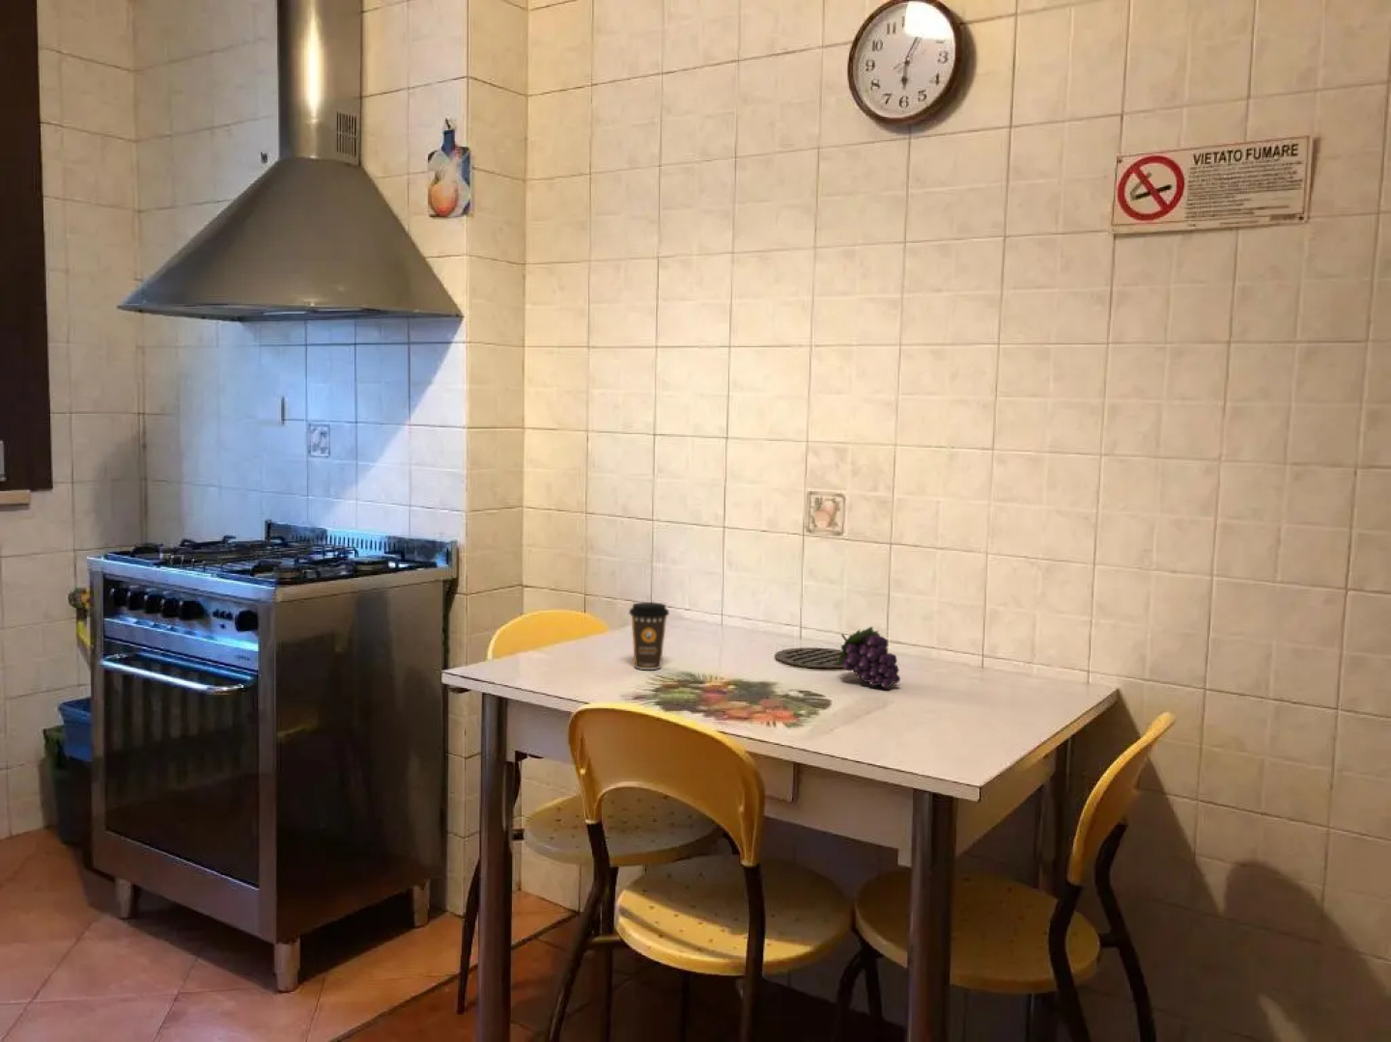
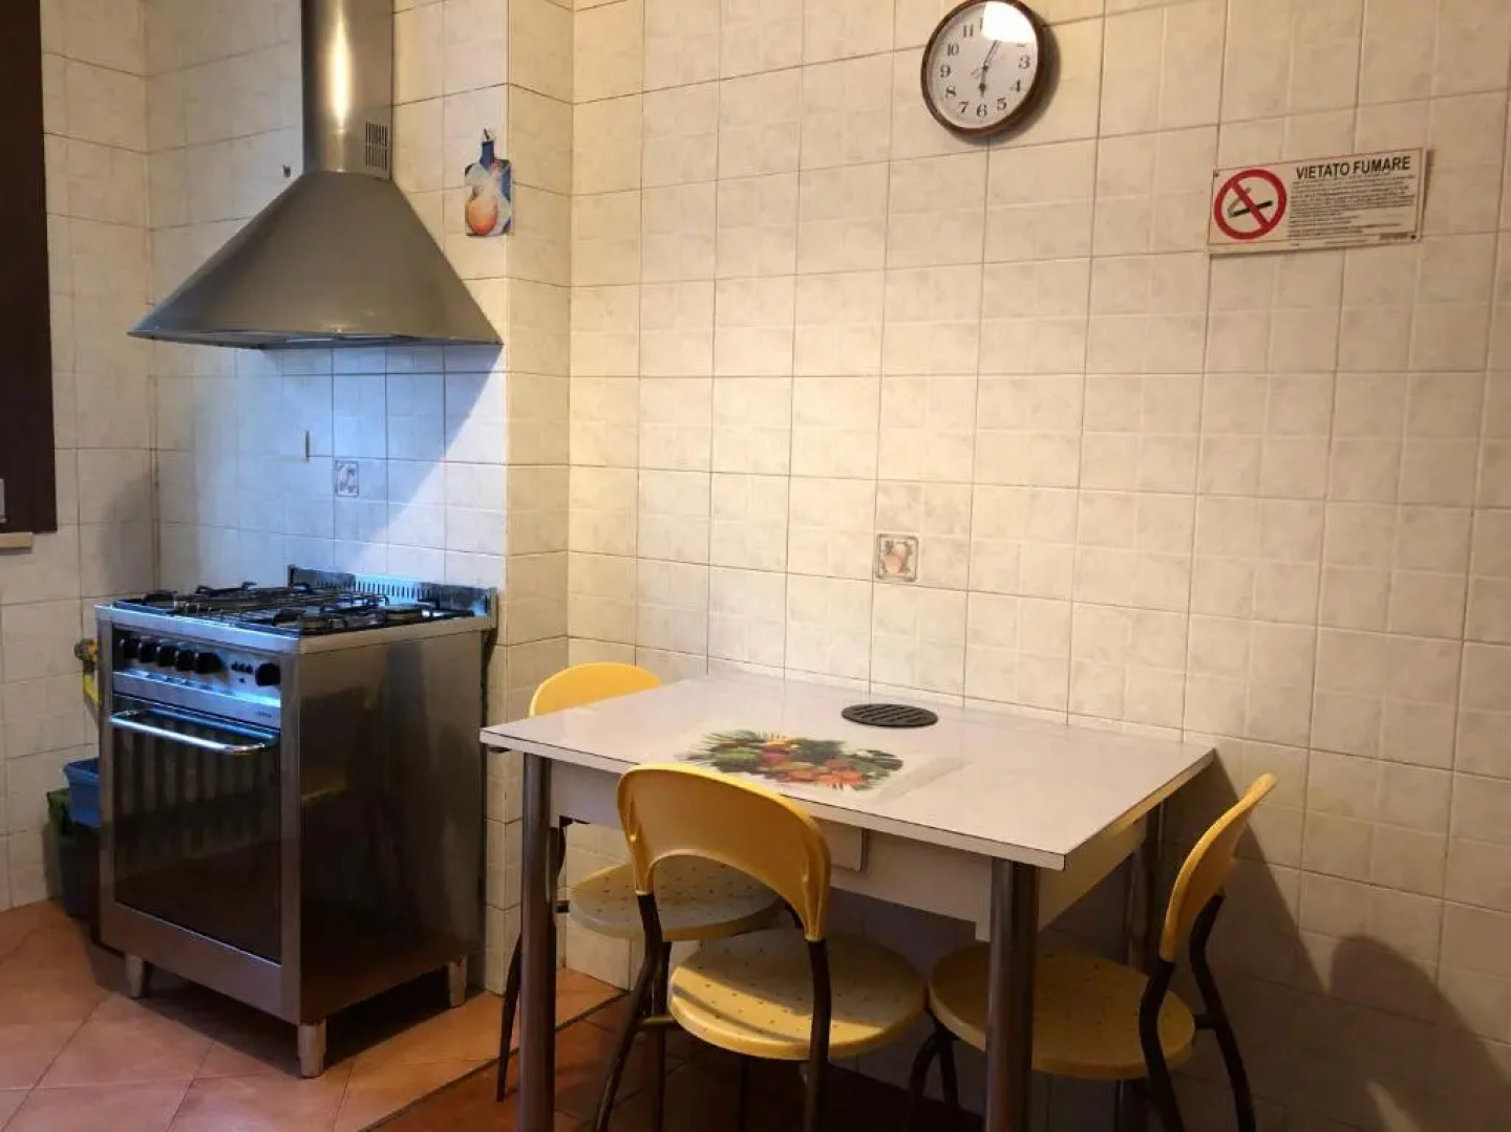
- fruit [838,625,901,690]
- coffee cup [628,601,670,671]
